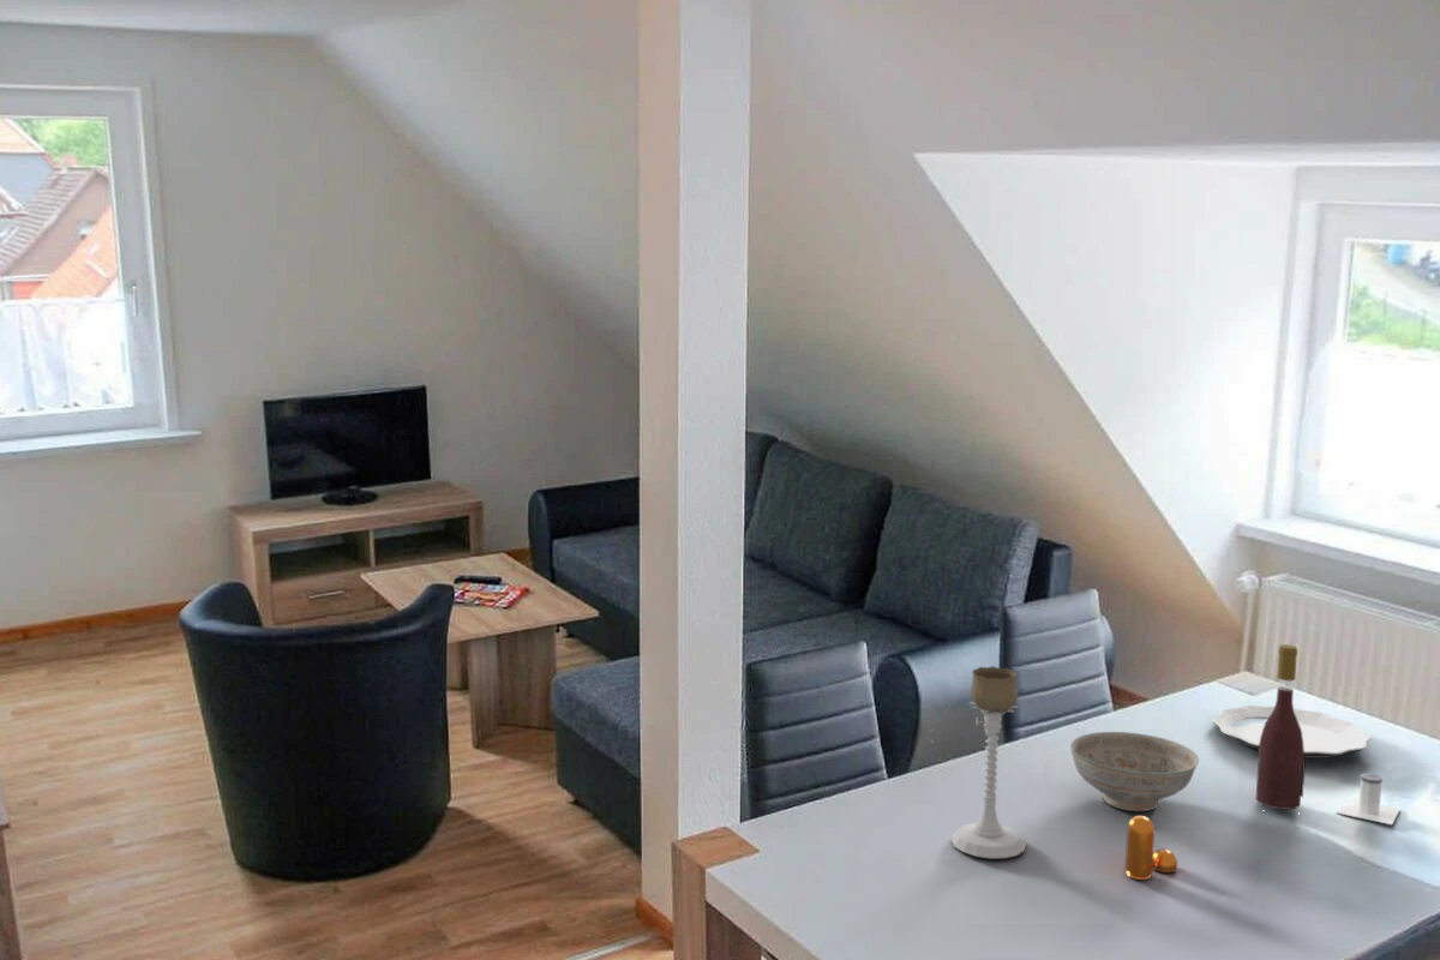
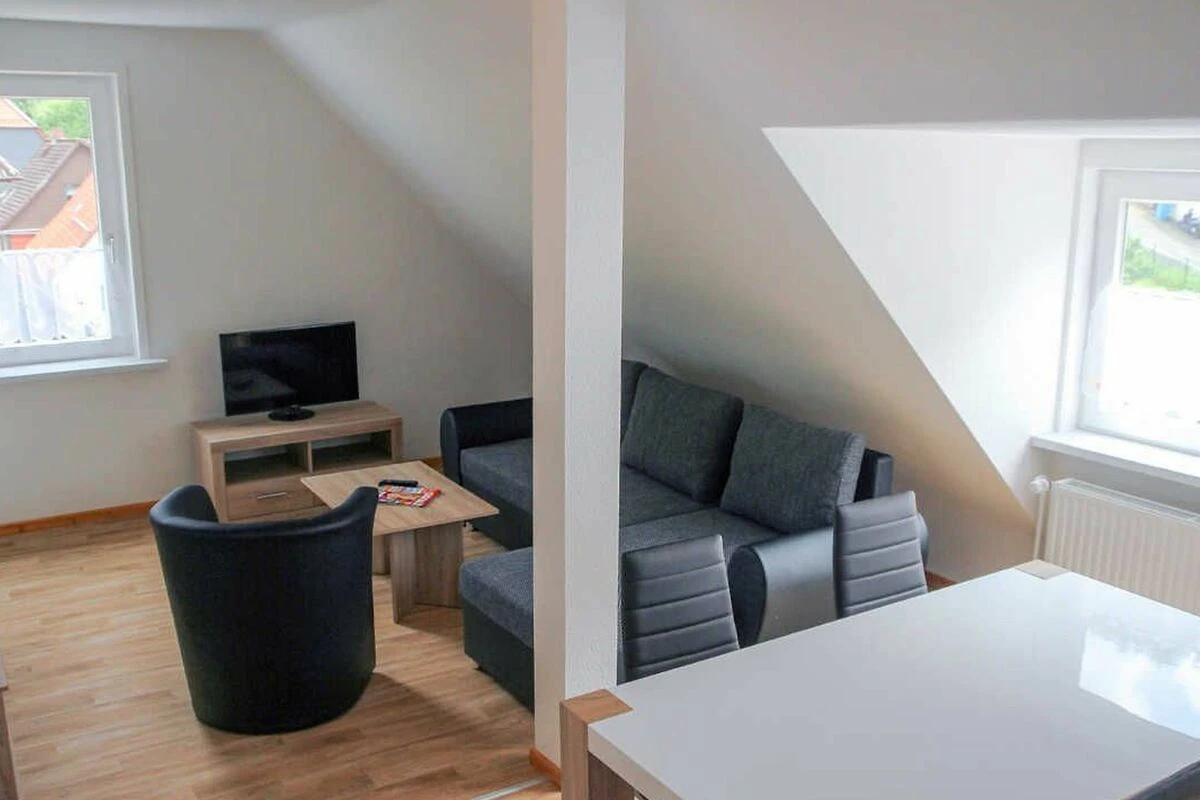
- candle holder [950,665,1027,859]
- salt shaker [1337,772,1402,826]
- pepper shaker [1124,815,1178,881]
- wine bottle [1254,643,1307,810]
- decorative bowl [1069,731,1200,812]
- plate [1211,704,1373,760]
